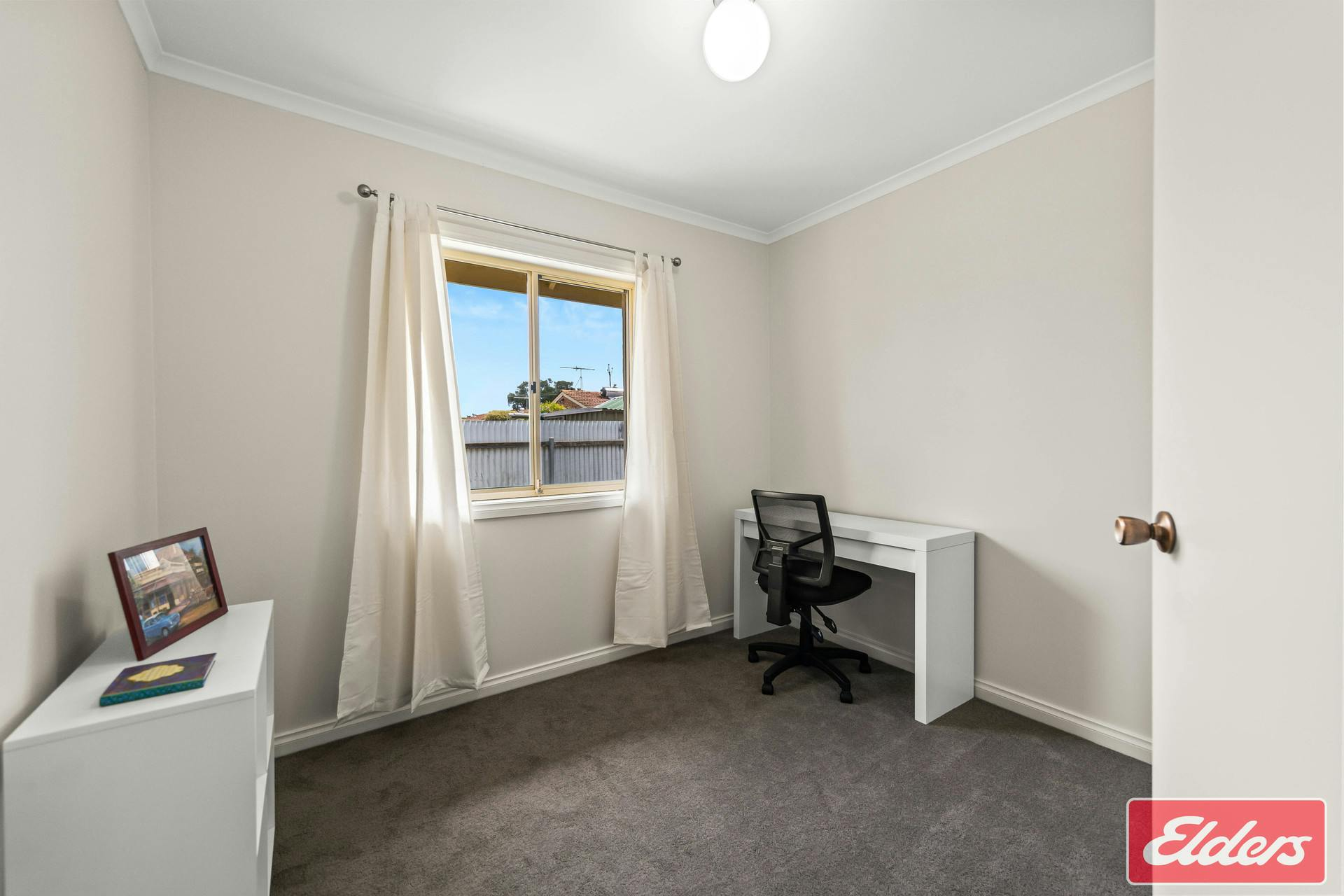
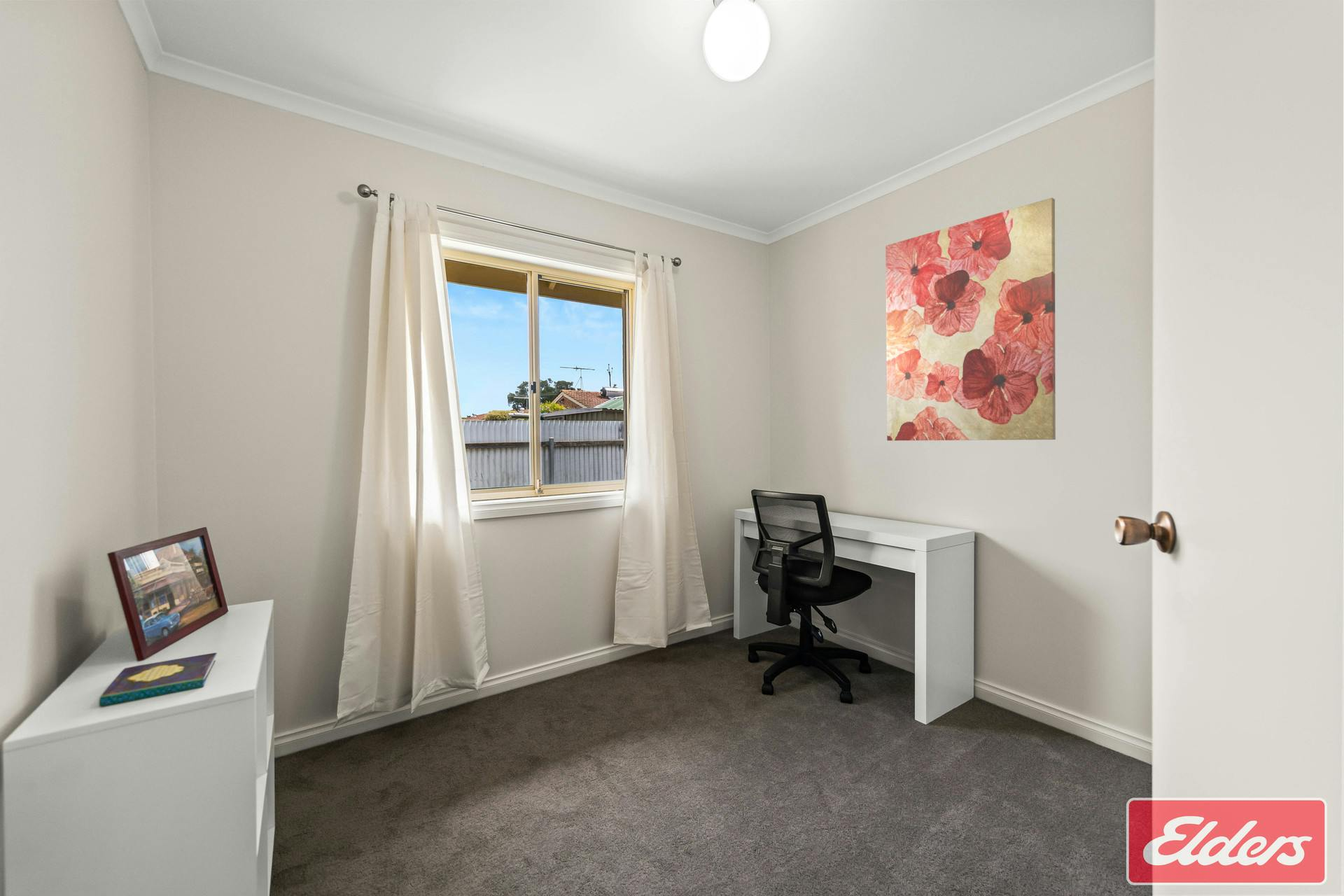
+ wall art [885,197,1056,441]
